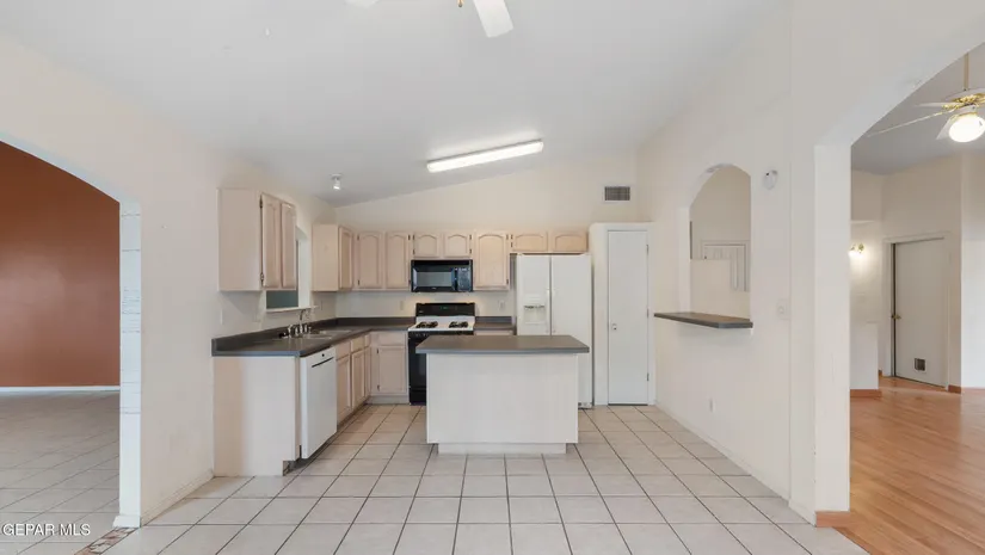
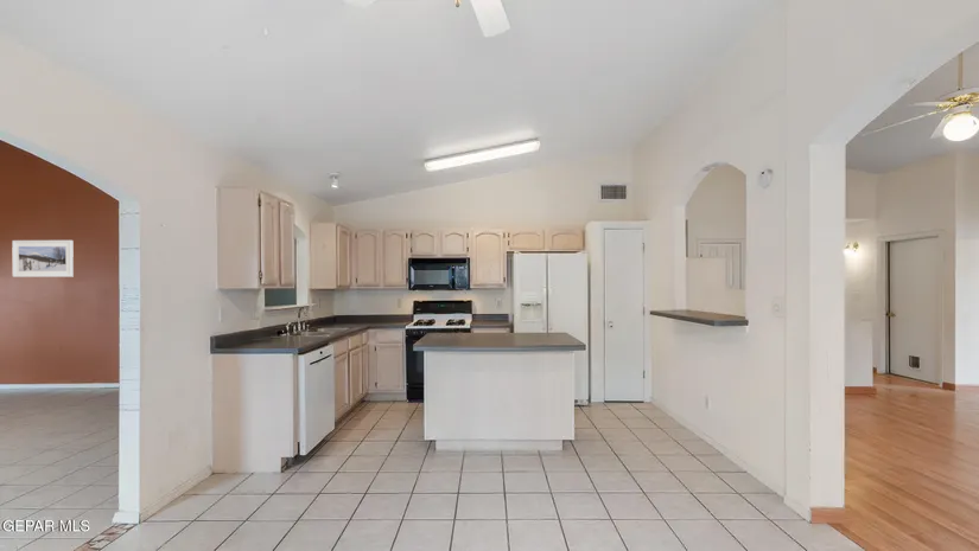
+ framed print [11,239,75,278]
